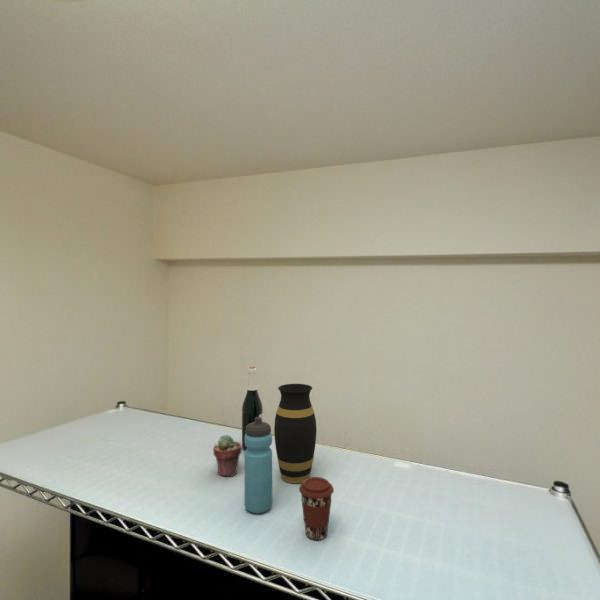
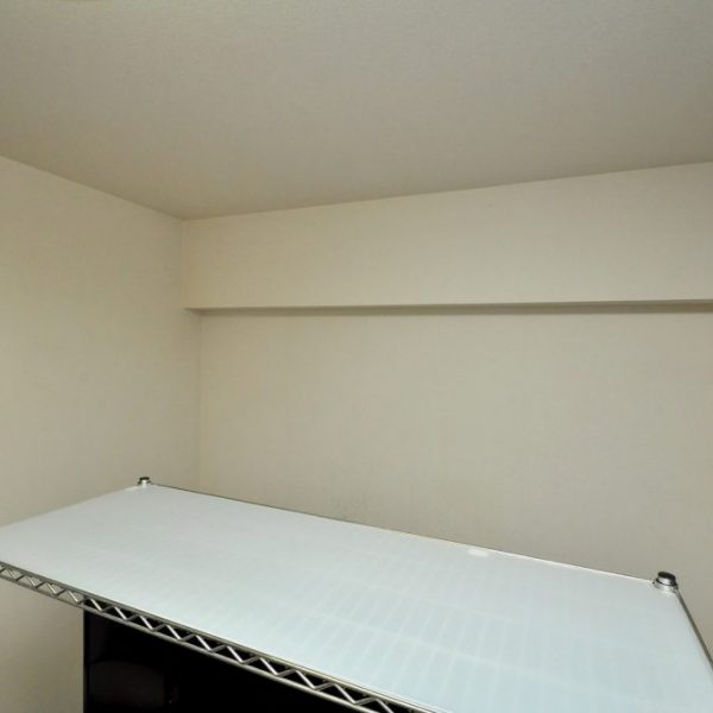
- wine bottle [241,365,264,451]
- vase [273,383,318,484]
- water bottle [243,417,273,514]
- coffee cup [298,476,335,541]
- potted succulent [212,434,243,477]
